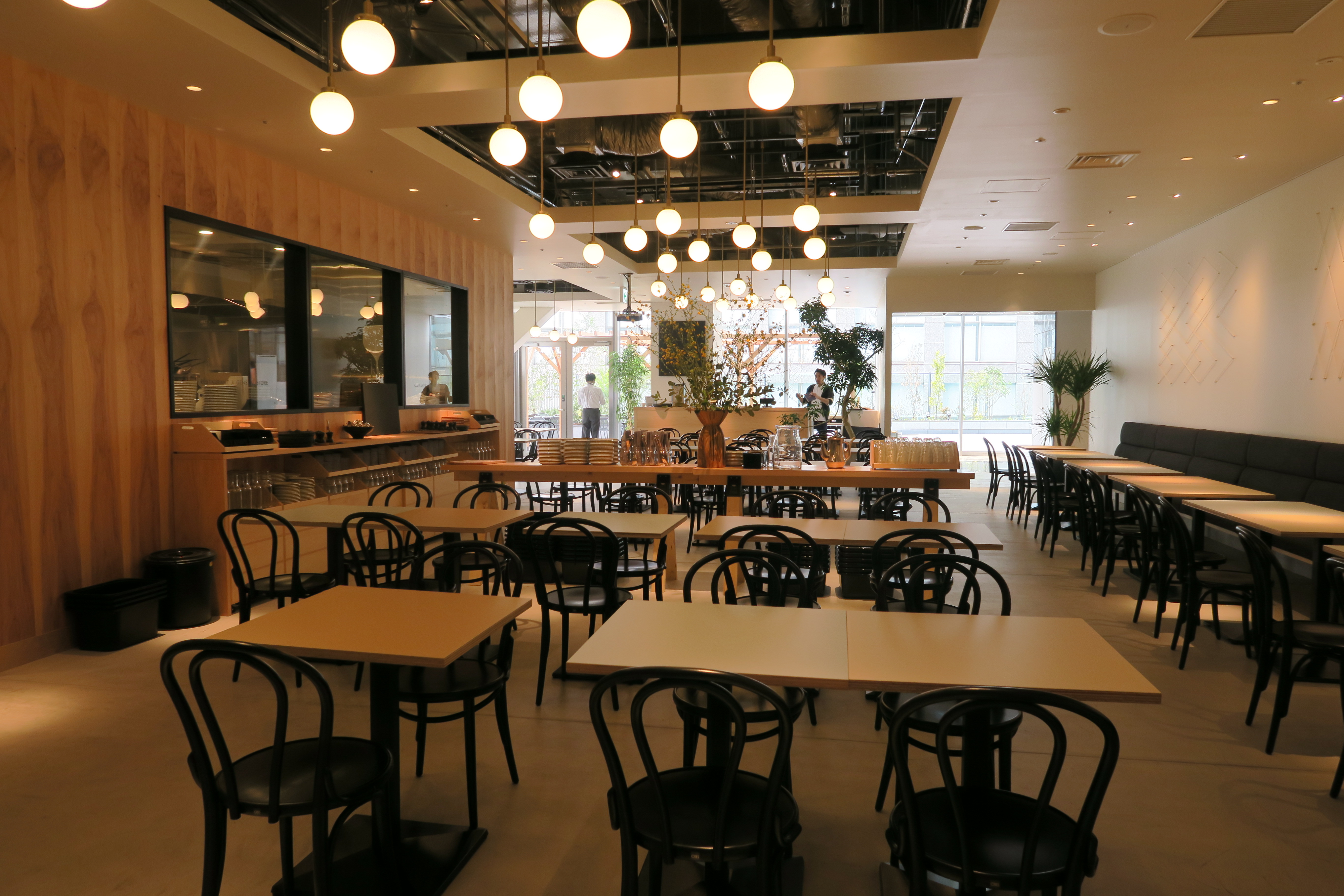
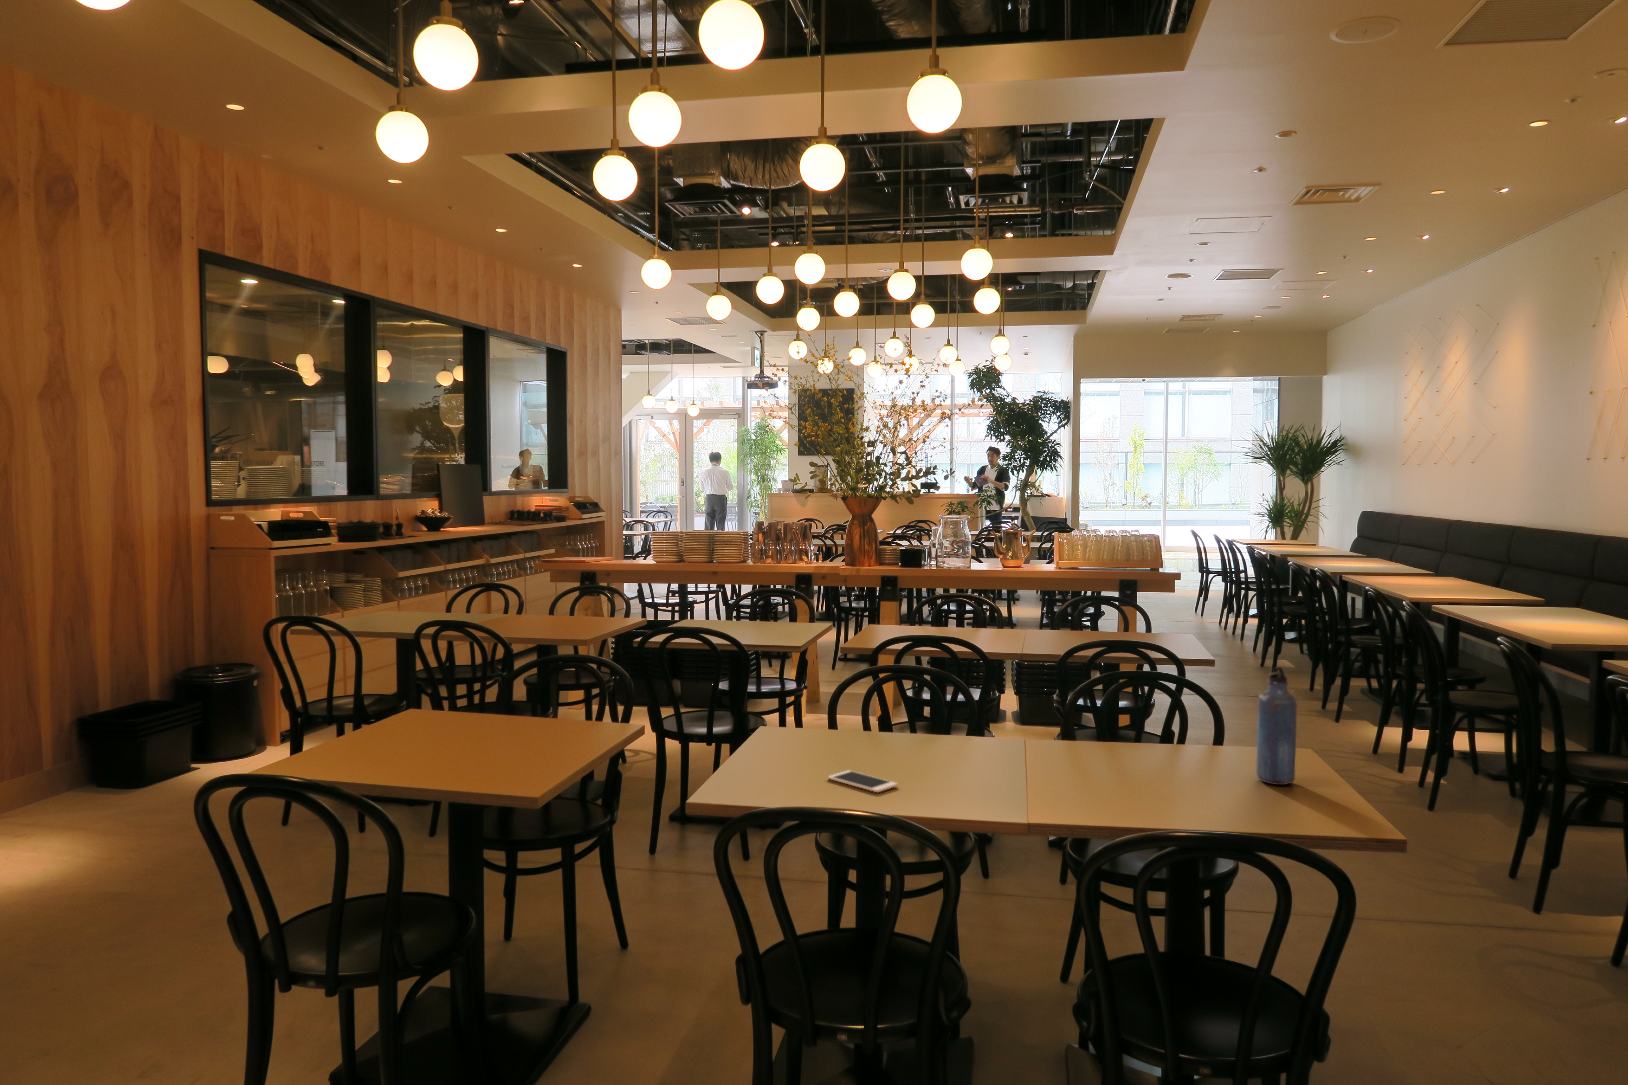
+ water bottle [1256,666,1297,785]
+ cell phone [827,770,899,793]
